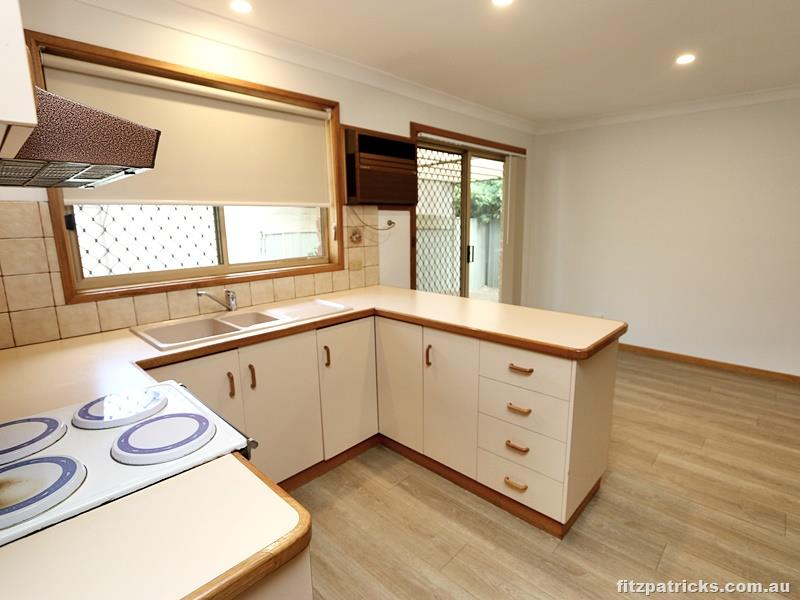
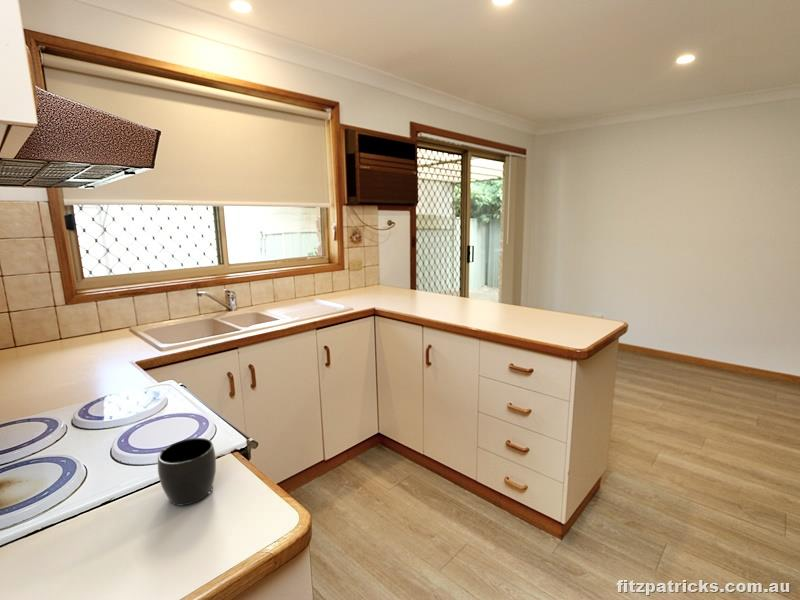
+ mug [157,437,217,506]
